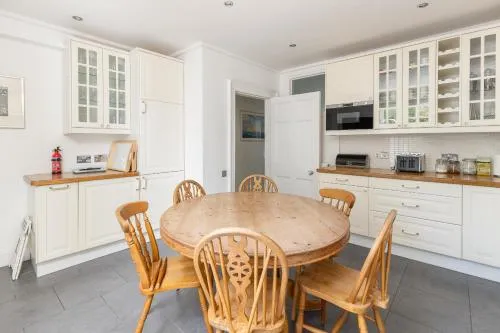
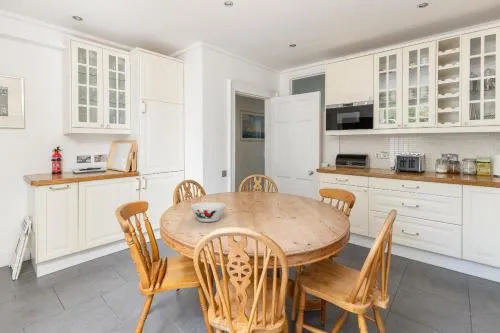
+ bowl [190,201,227,223]
